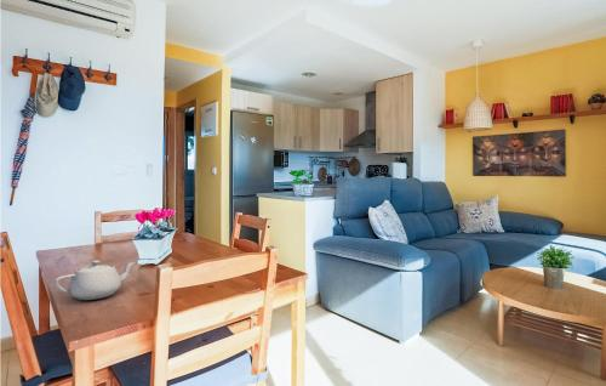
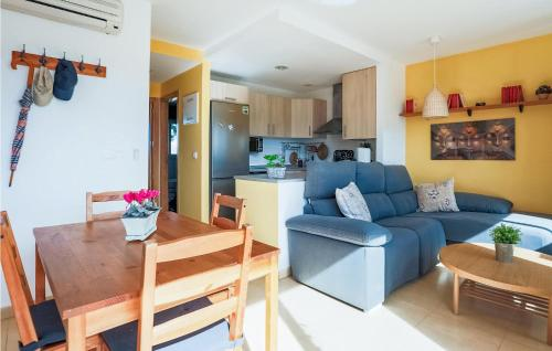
- teapot [53,260,137,301]
